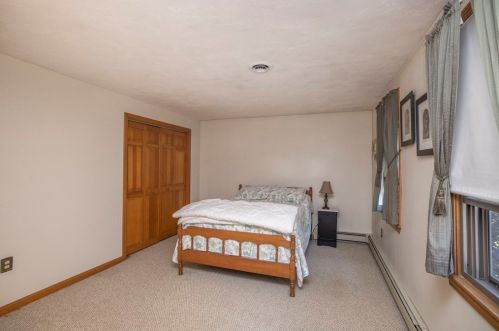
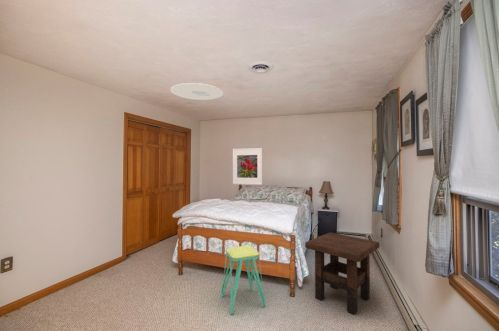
+ stool [220,245,266,315]
+ ceiling light [170,82,224,101]
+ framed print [232,147,263,186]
+ side table [304,231,380,315]
